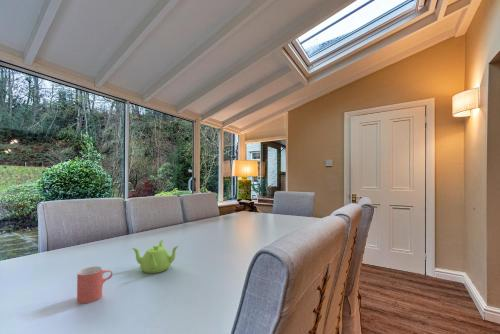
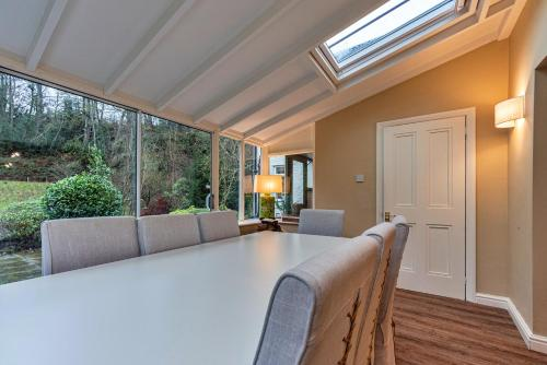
- teapot [131,239,179,274]
- cup [76,265,113,304]
